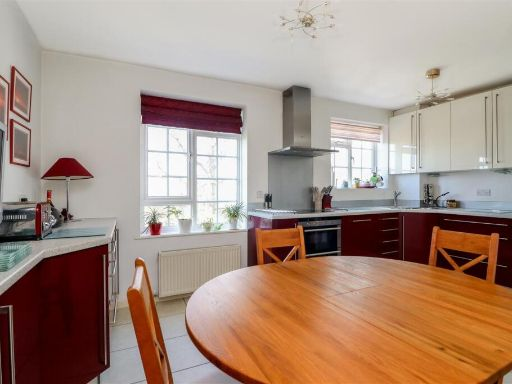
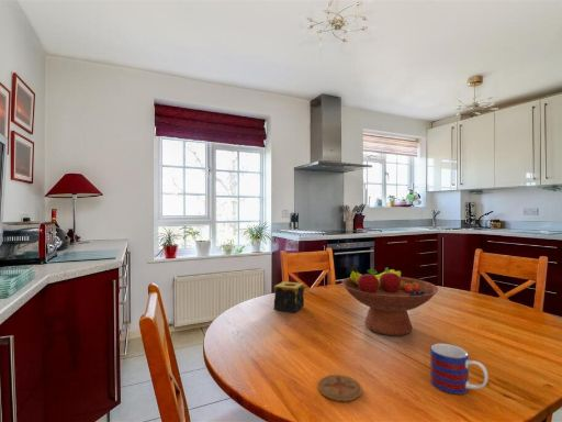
+ candle [272,280,305,313]
+ mug [429,342,490,396]
+ coaster [317,374,363,402]
+ fruit bowl [341,265,439,337]
